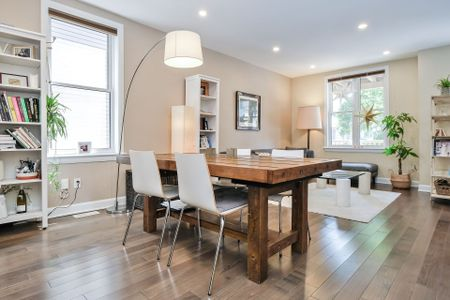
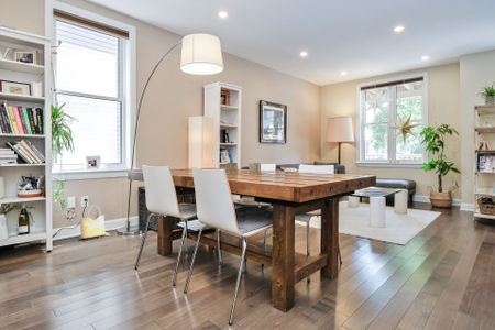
+ woven basket [79,205,106,239]
